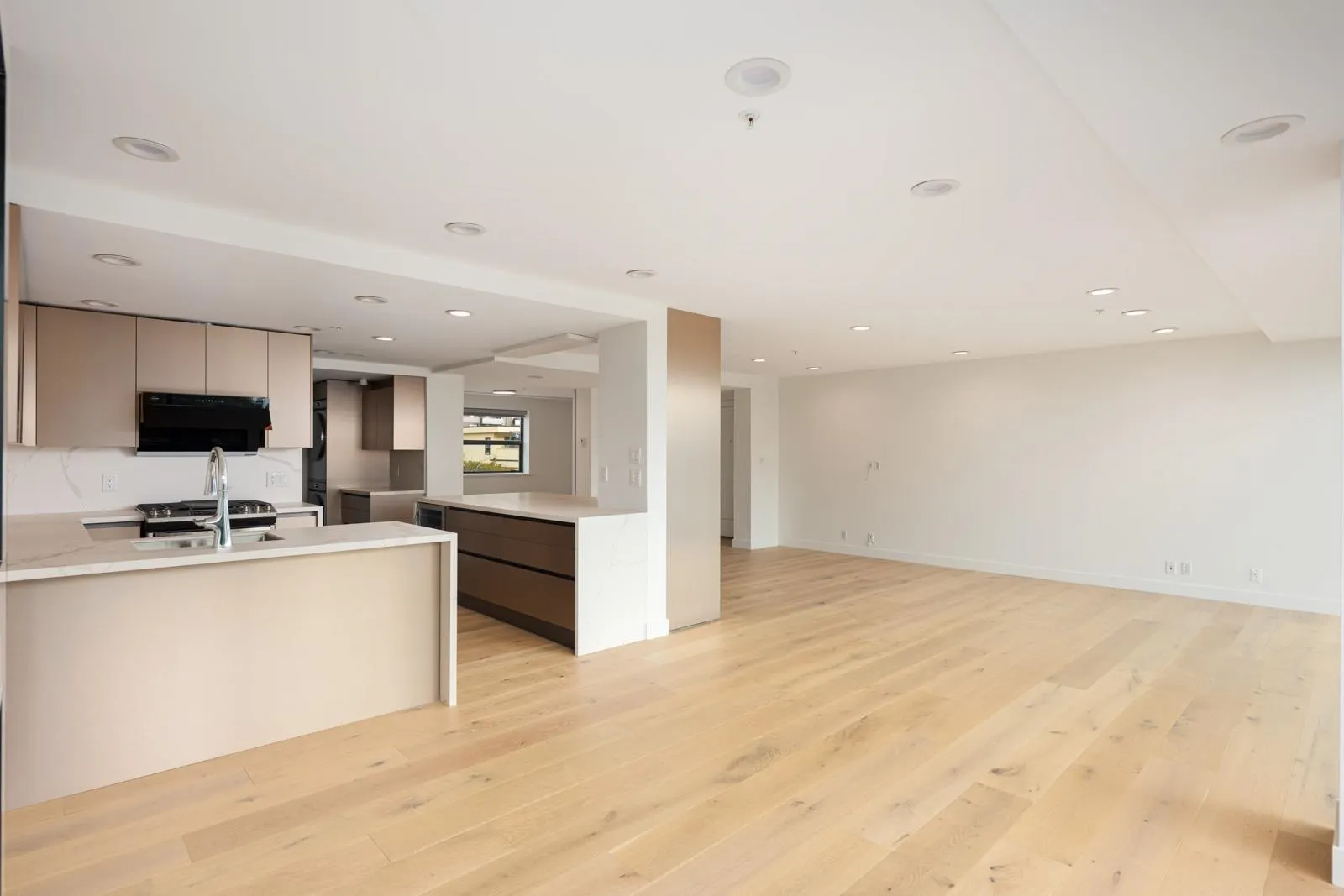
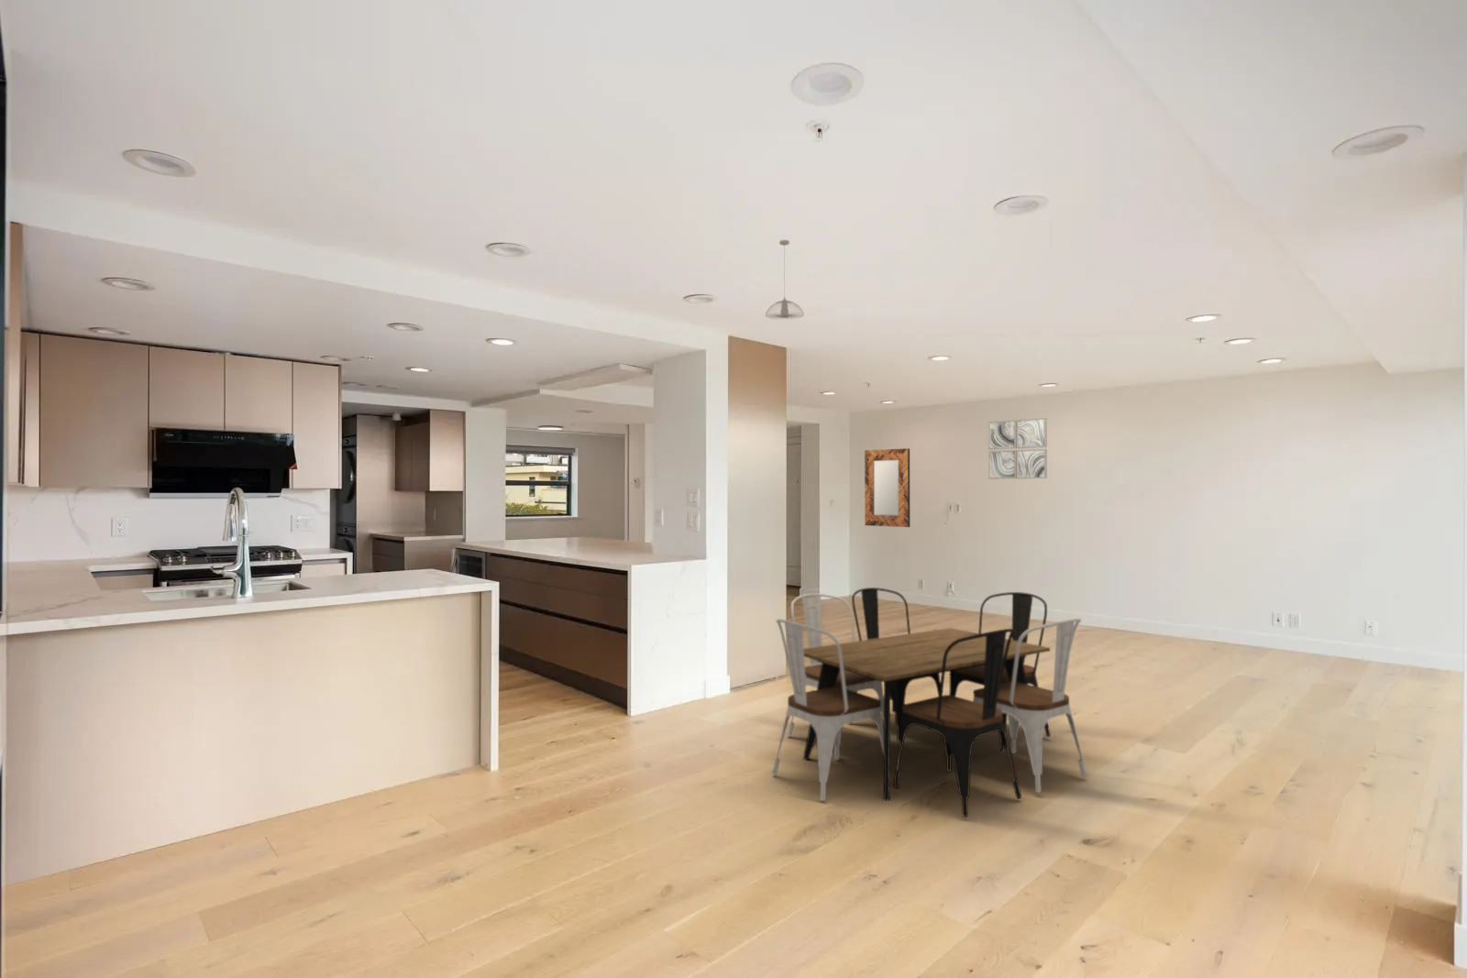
+ dining table [771,586,1087,818]
+ pendant light [765,239,806,321]
+ home mirror [863,448,910,528]
+ wall art [988,417,1048,480]
